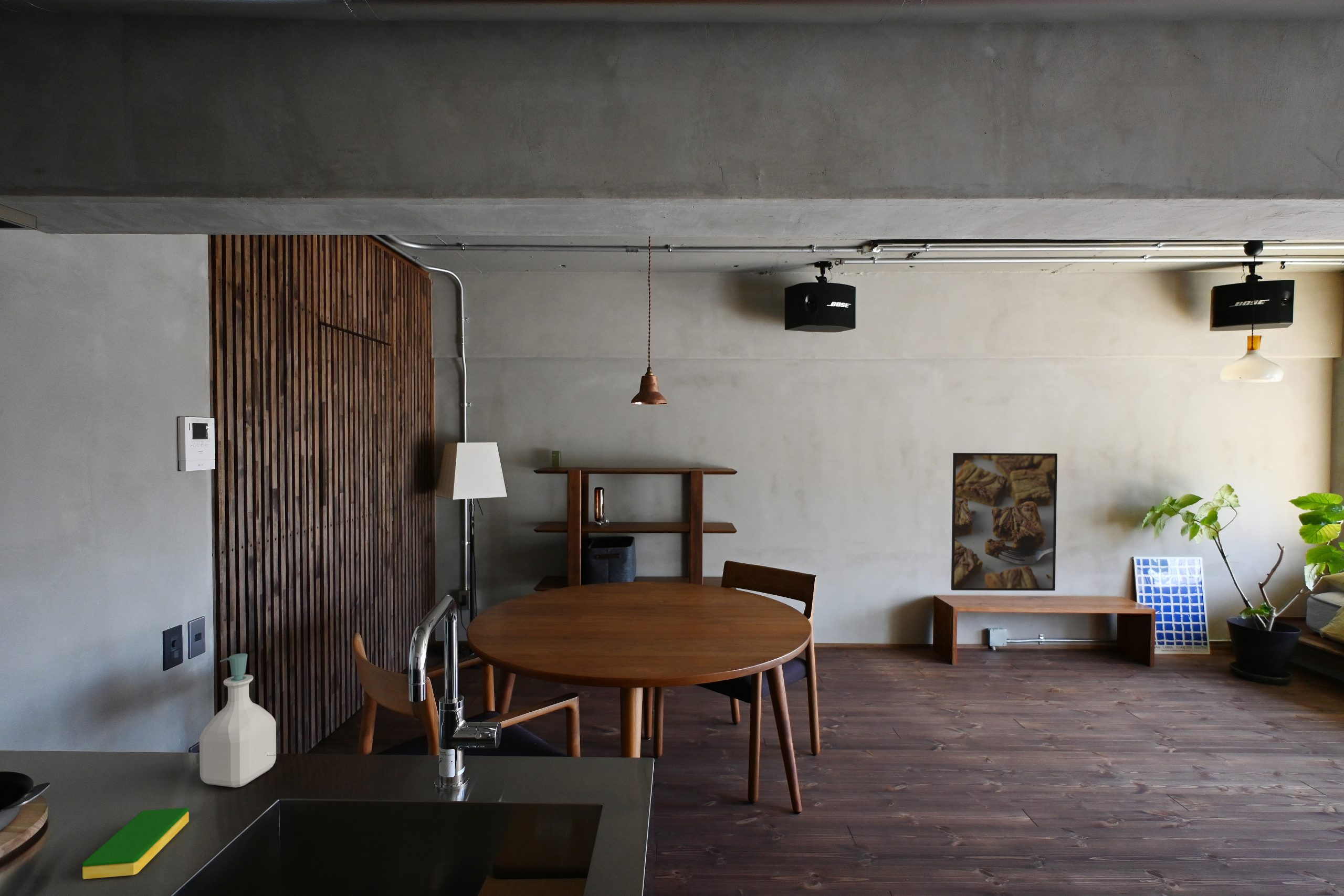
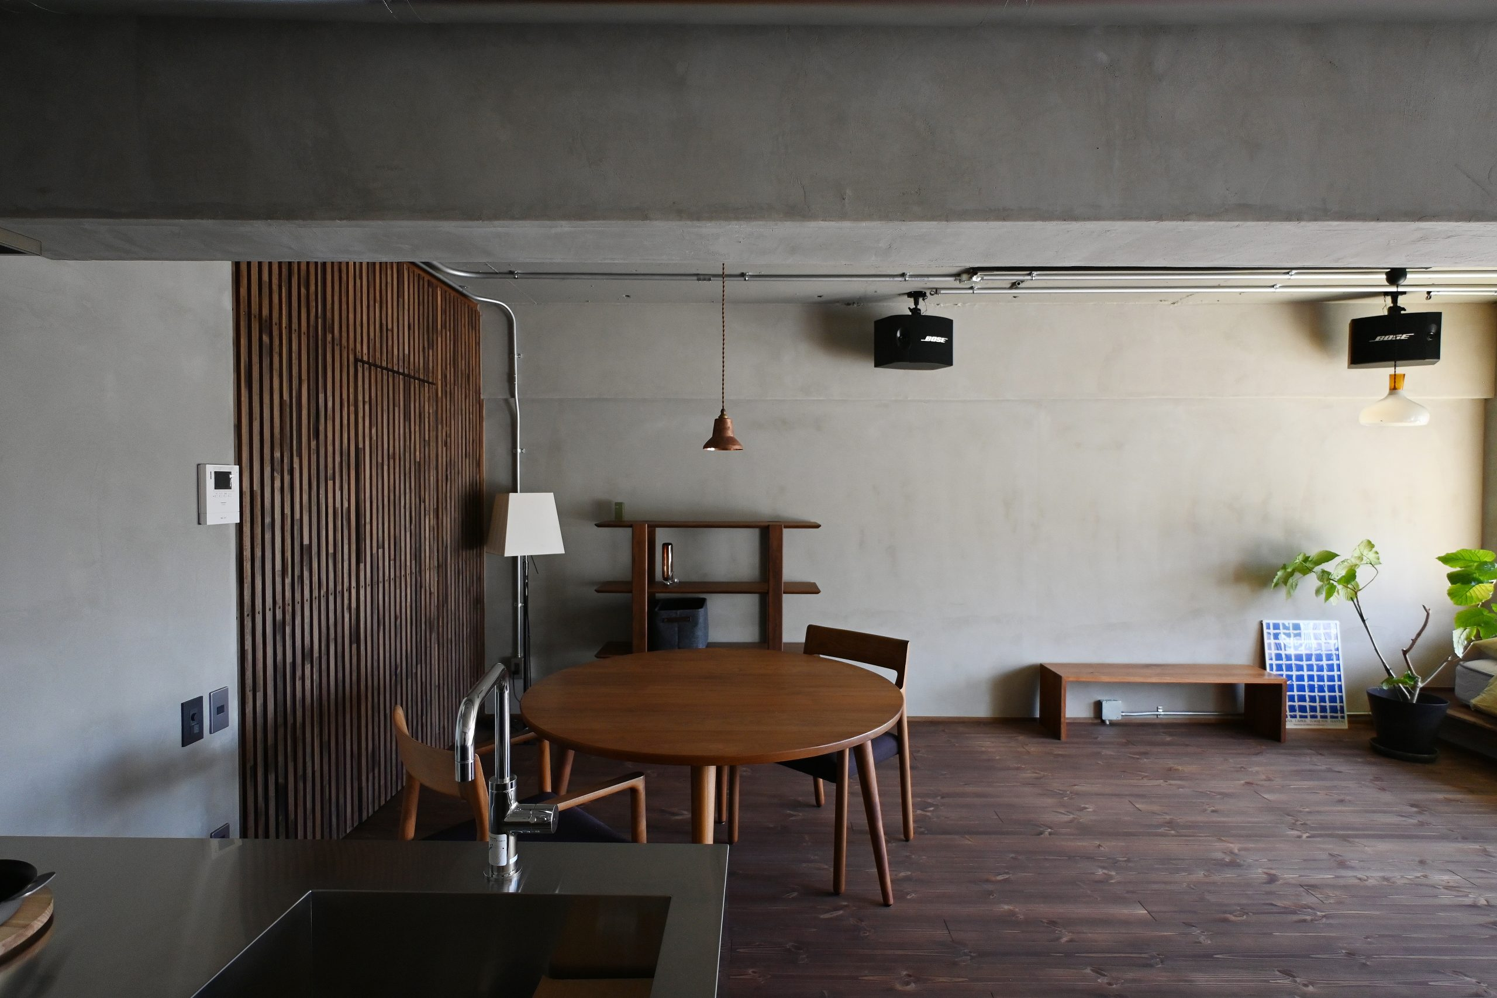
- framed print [951,452,1058,591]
- soap bottle [199,653,277,788]
- dish sponge [82,807,190,880]
